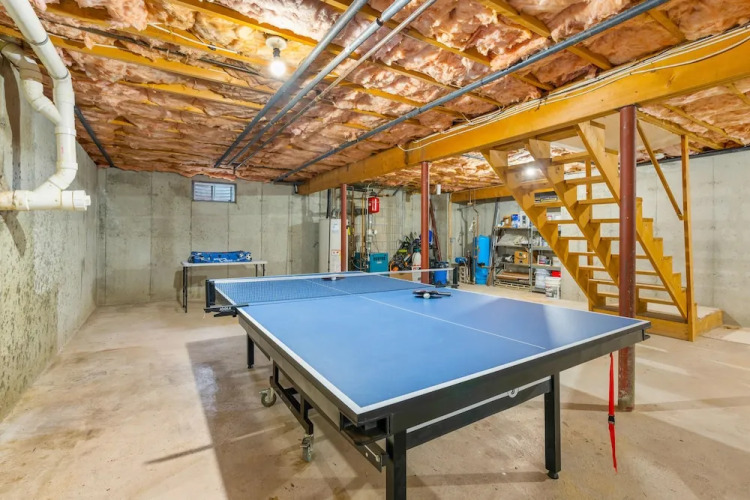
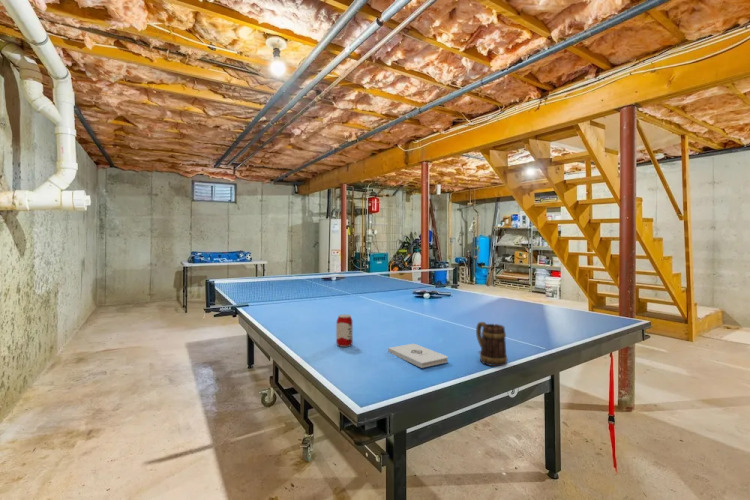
+ mug [475,321,508,367]
+ notepad [387,343,449,369]
+ beverage can [335,313,354,348]
